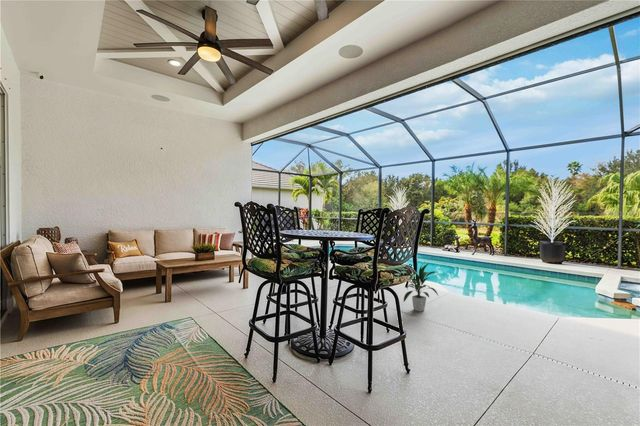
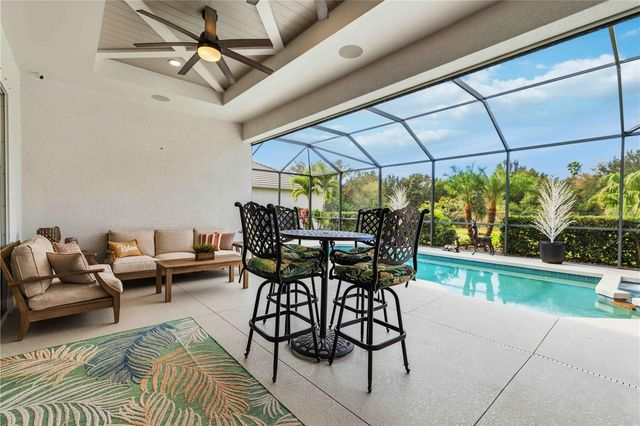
- indoor plant [403,262,439,313]
